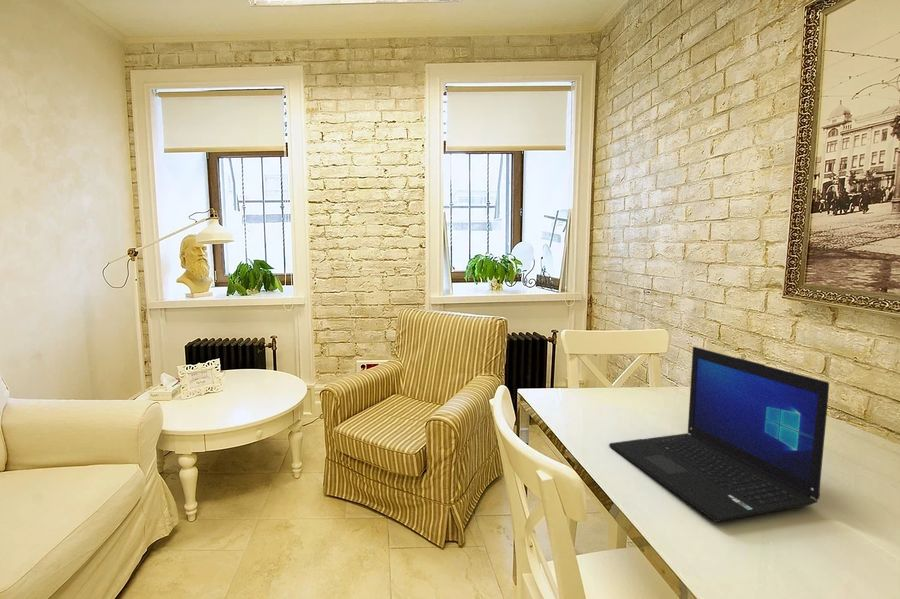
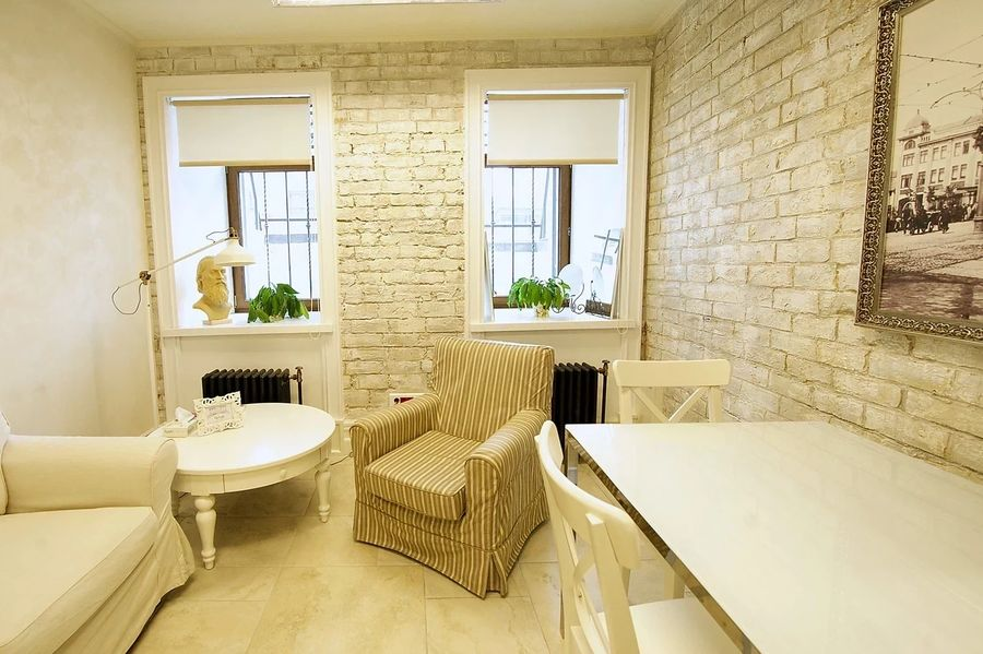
- laptop [608,346,830,523]
